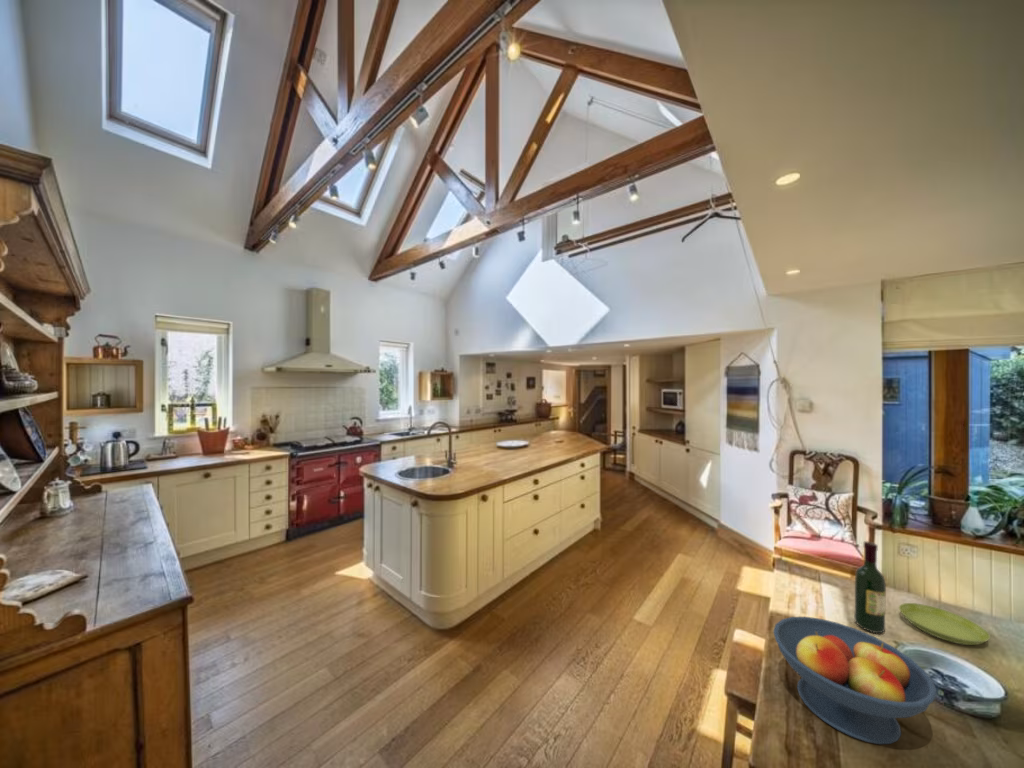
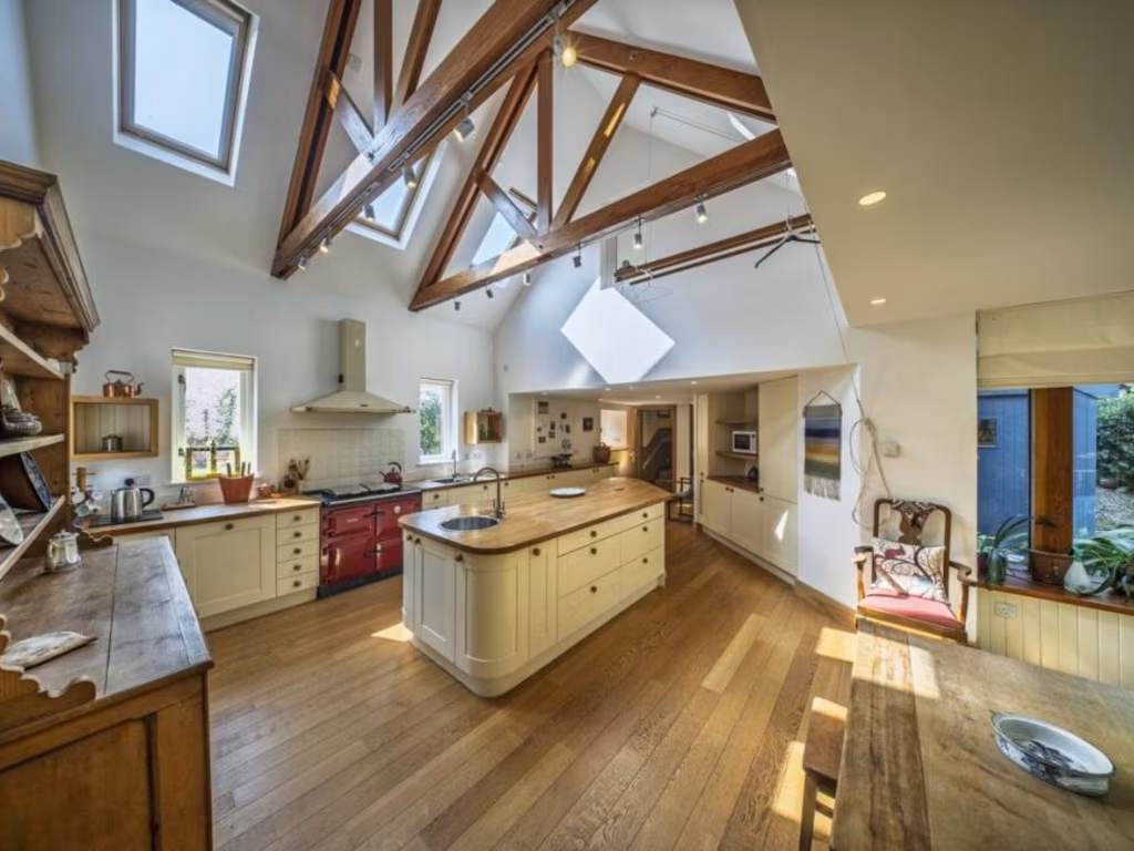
- fruit bowl [772,616,938,745]
- wine bottle [853,540,887,634]
- saucer [898,602,991,646]
